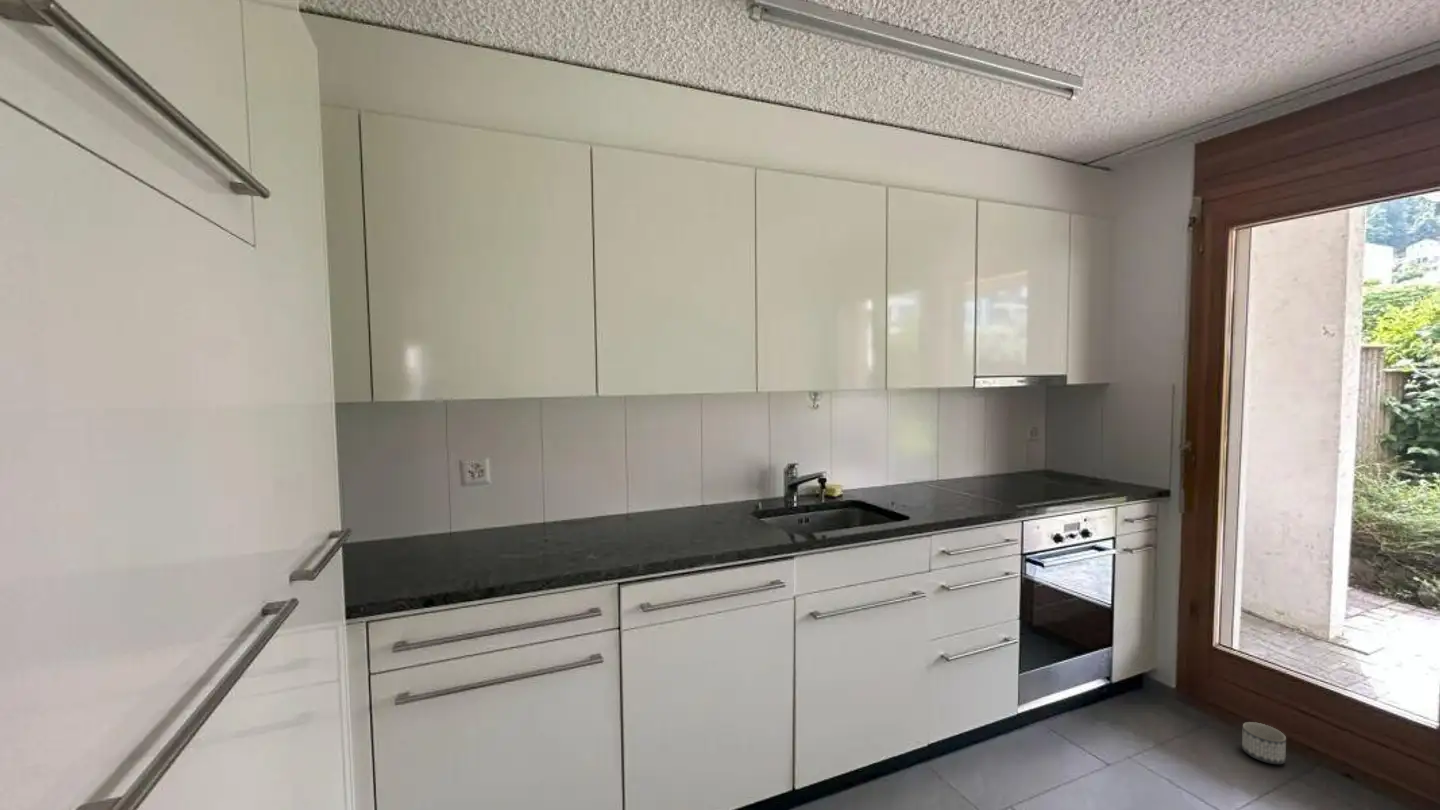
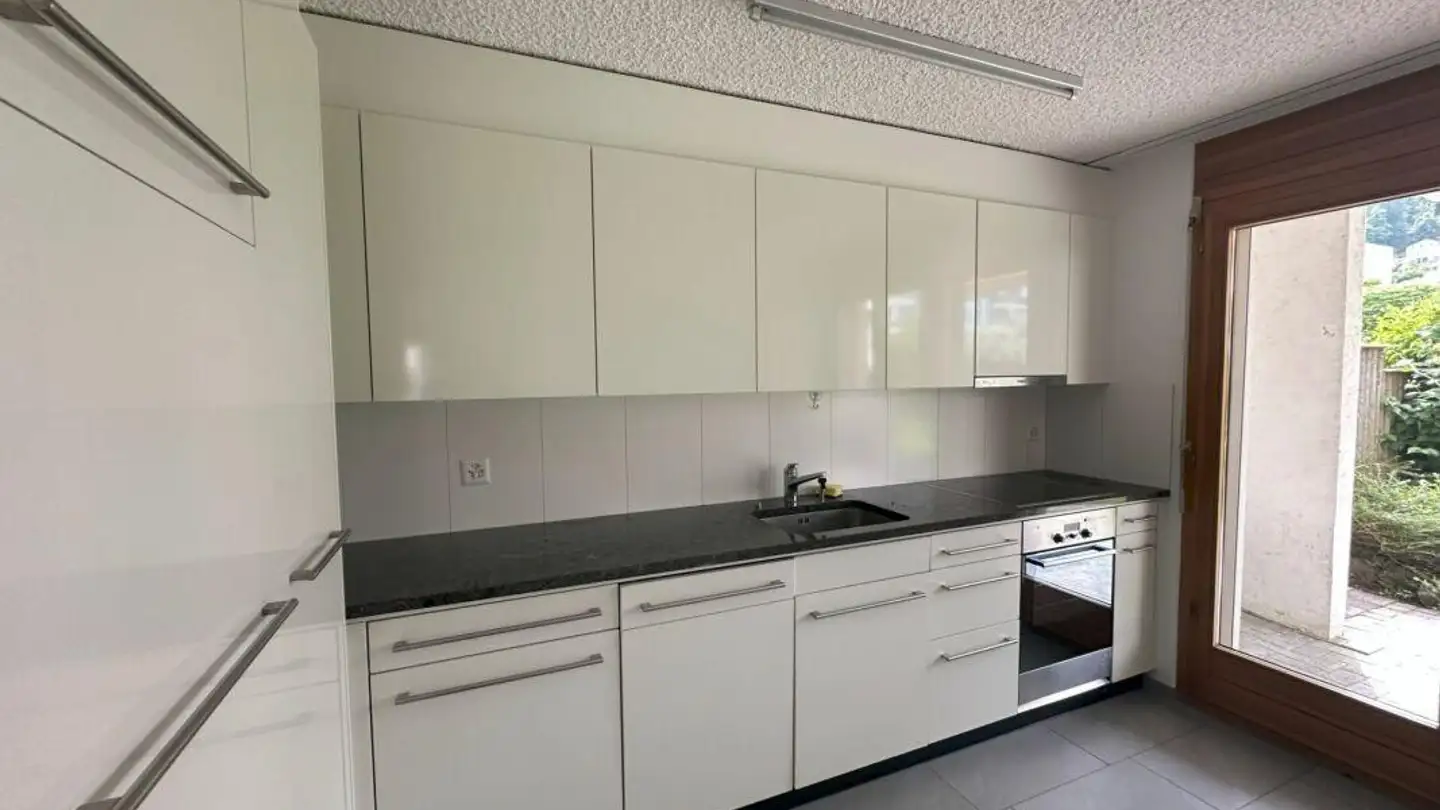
- planter [1241,721,1287,765]
